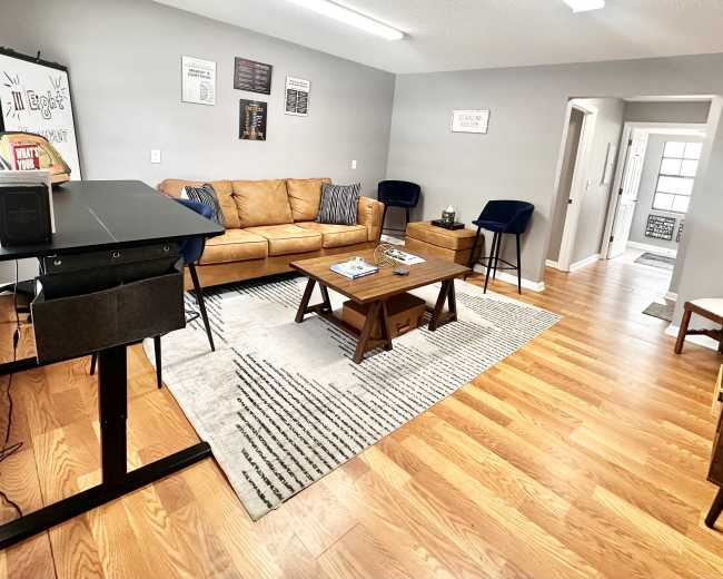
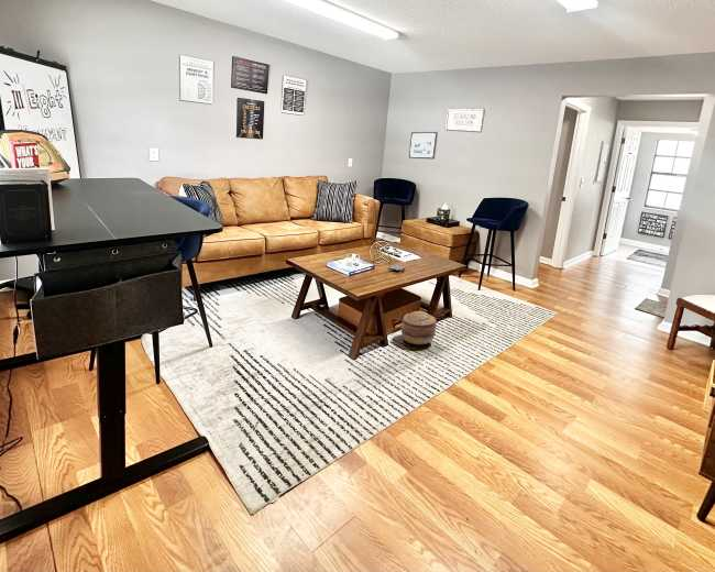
+ basket [400,310,438,345]
+ picture frame [408,131,439,161]
